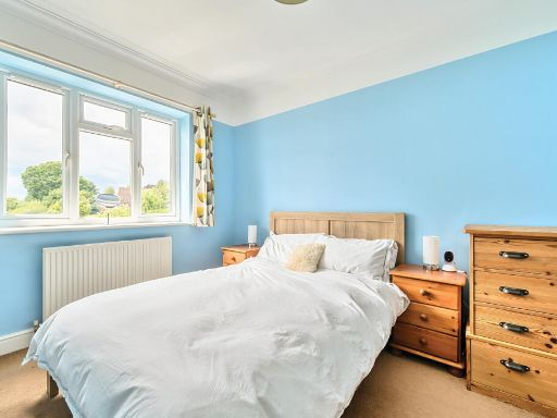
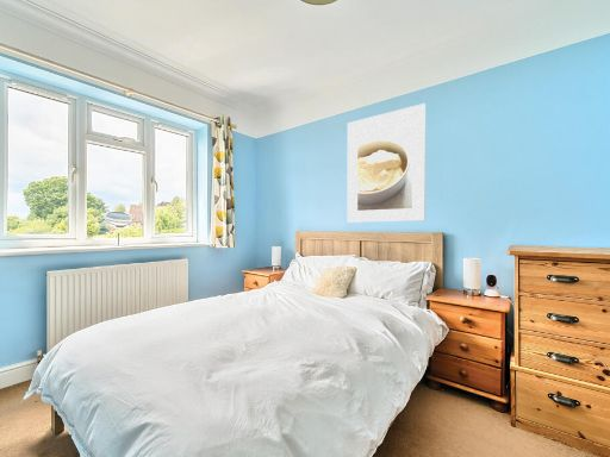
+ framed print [347,102,427,223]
